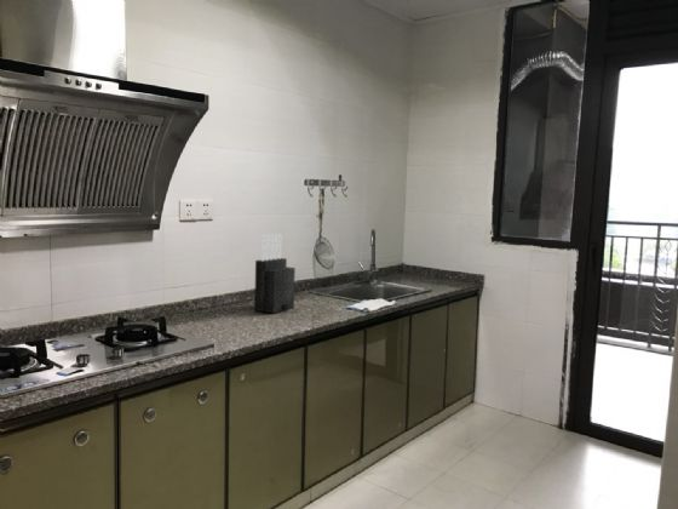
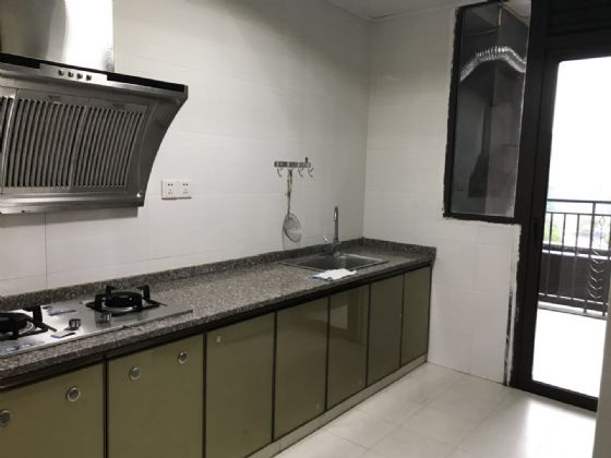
- knife block [253,233,297,314]
